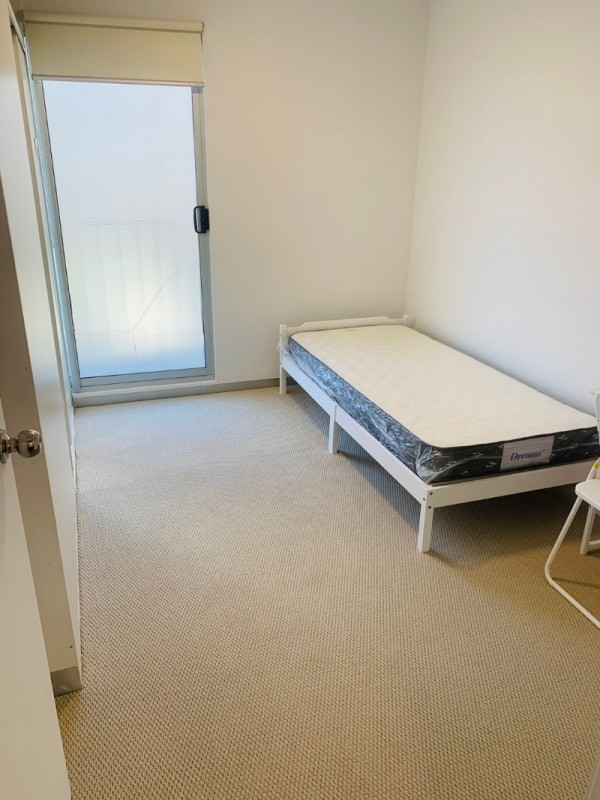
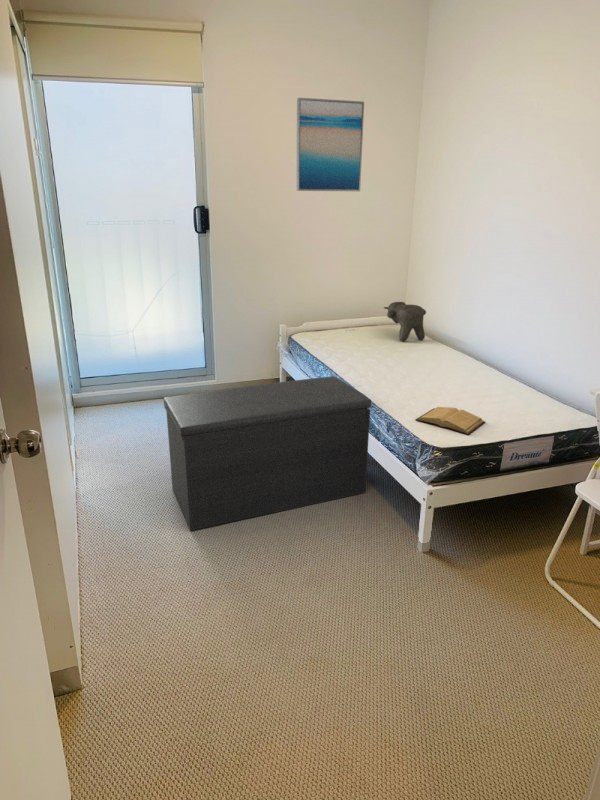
+ bench [163,375,372,532]
+ wall art [295,97,365,192]
+ book [414,406,486,436]
+ teddy bear [383,301,427,343]
